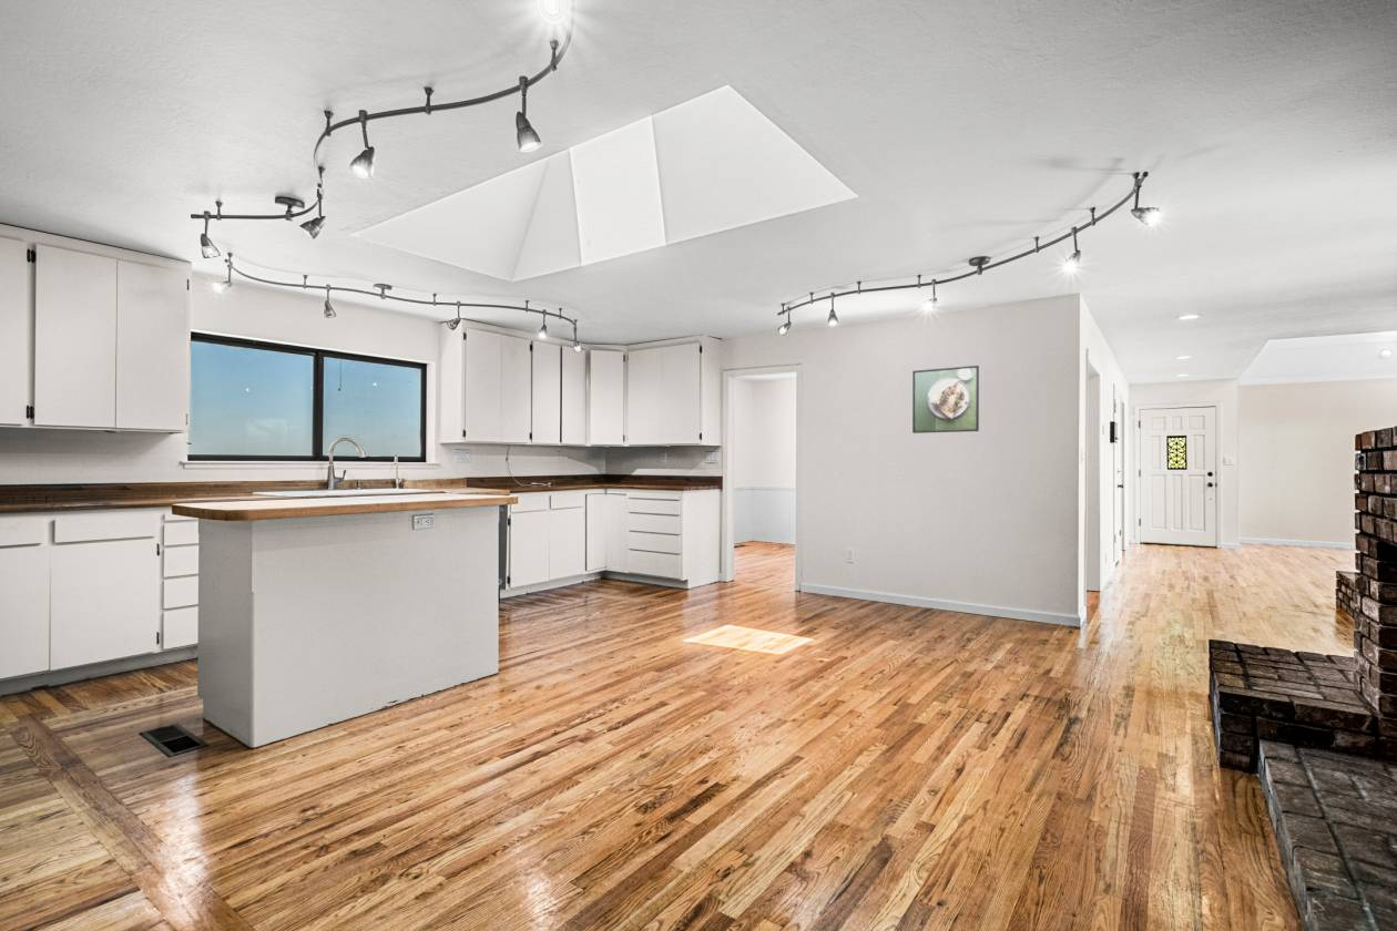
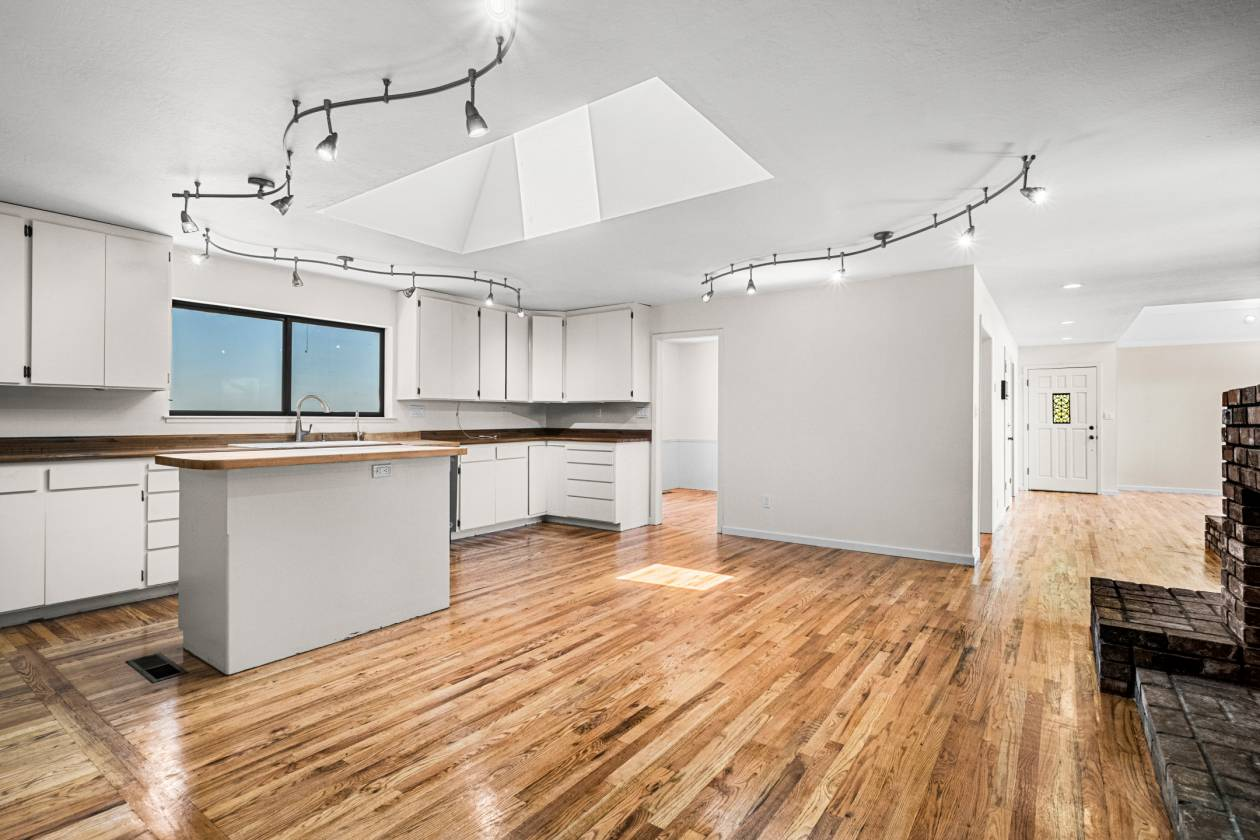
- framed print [911,365,980,434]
